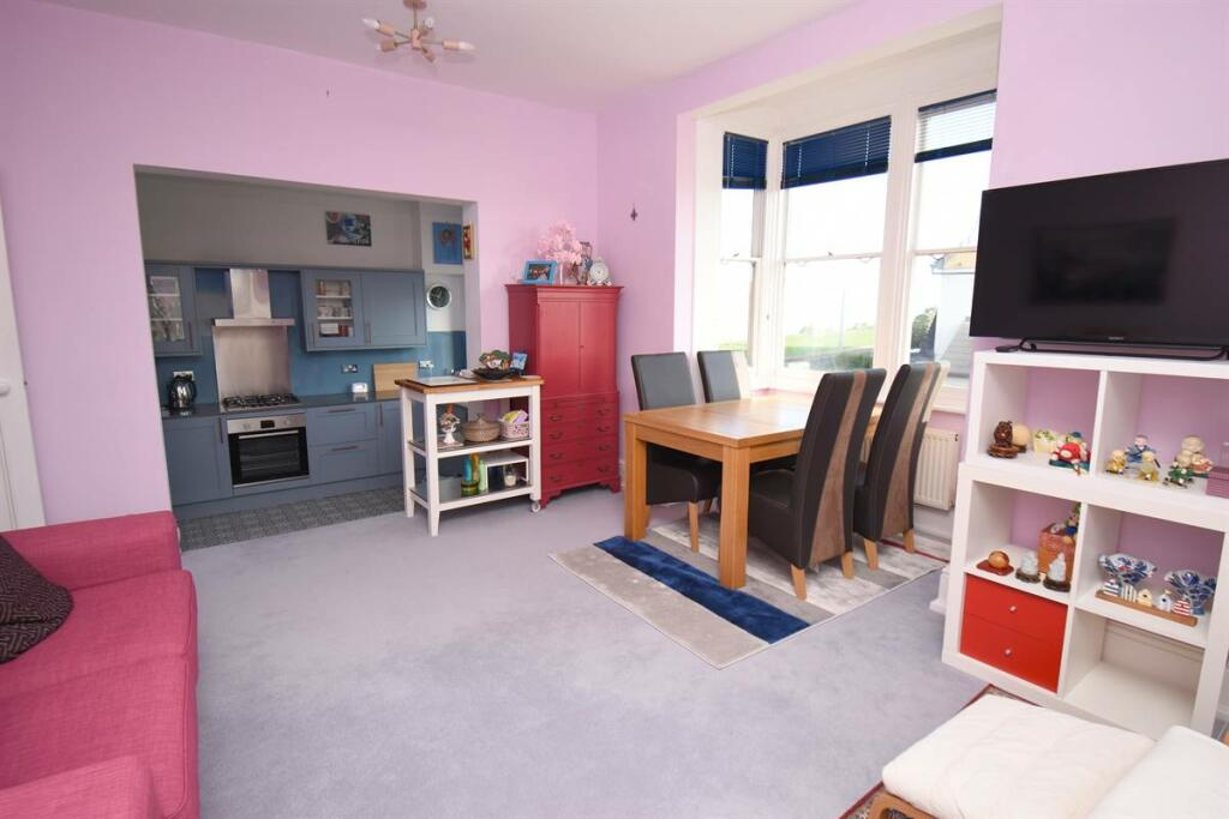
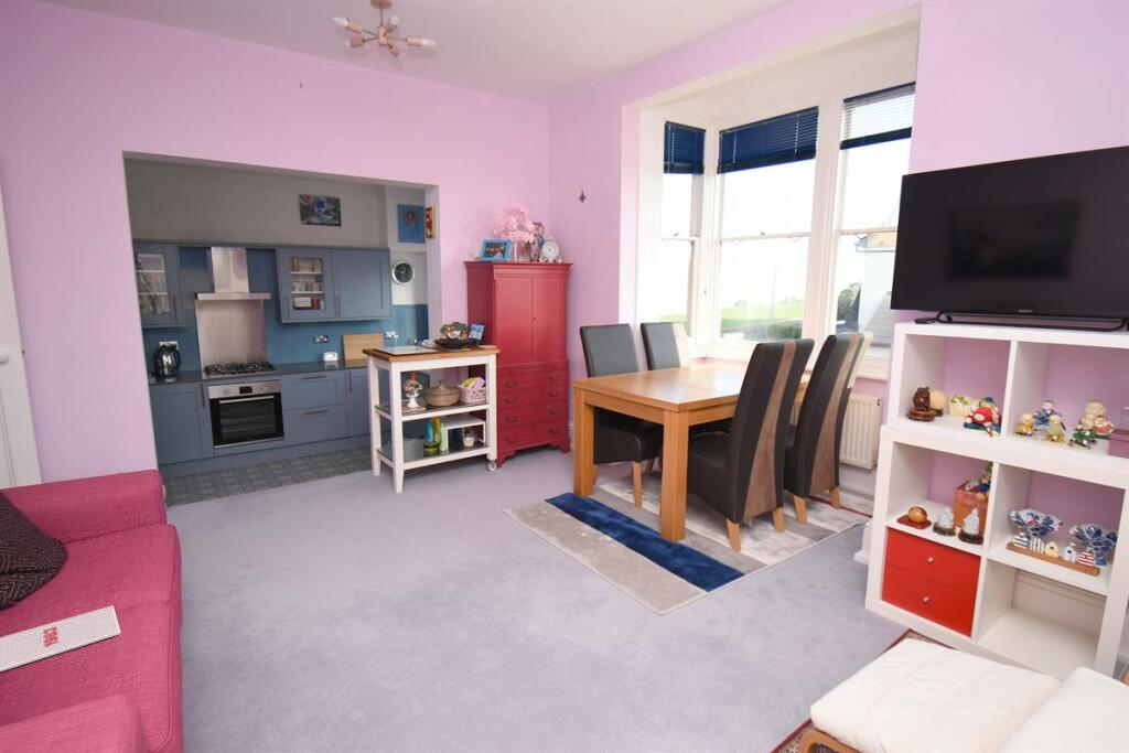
+ magazine [0,605,121,673]
